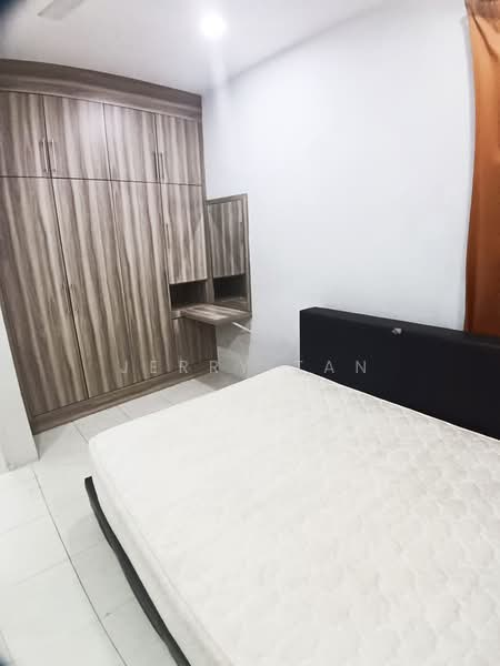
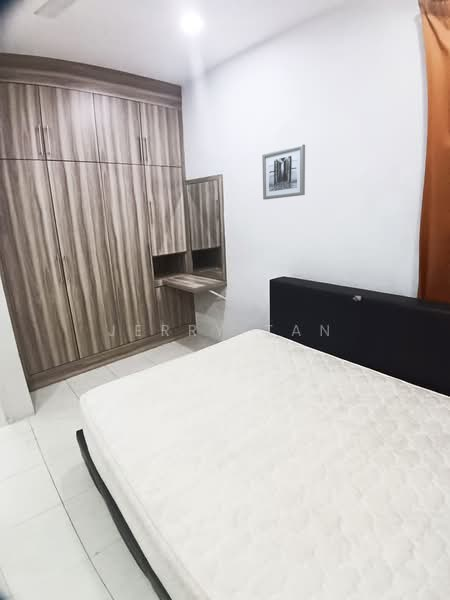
+ wall art [261,143,306,201]
